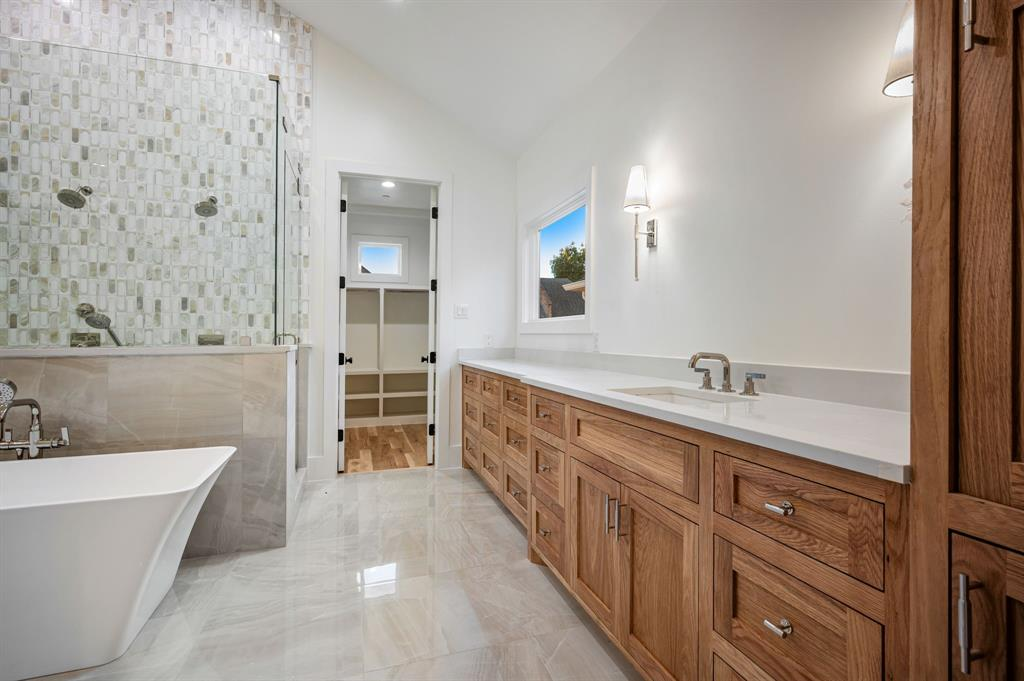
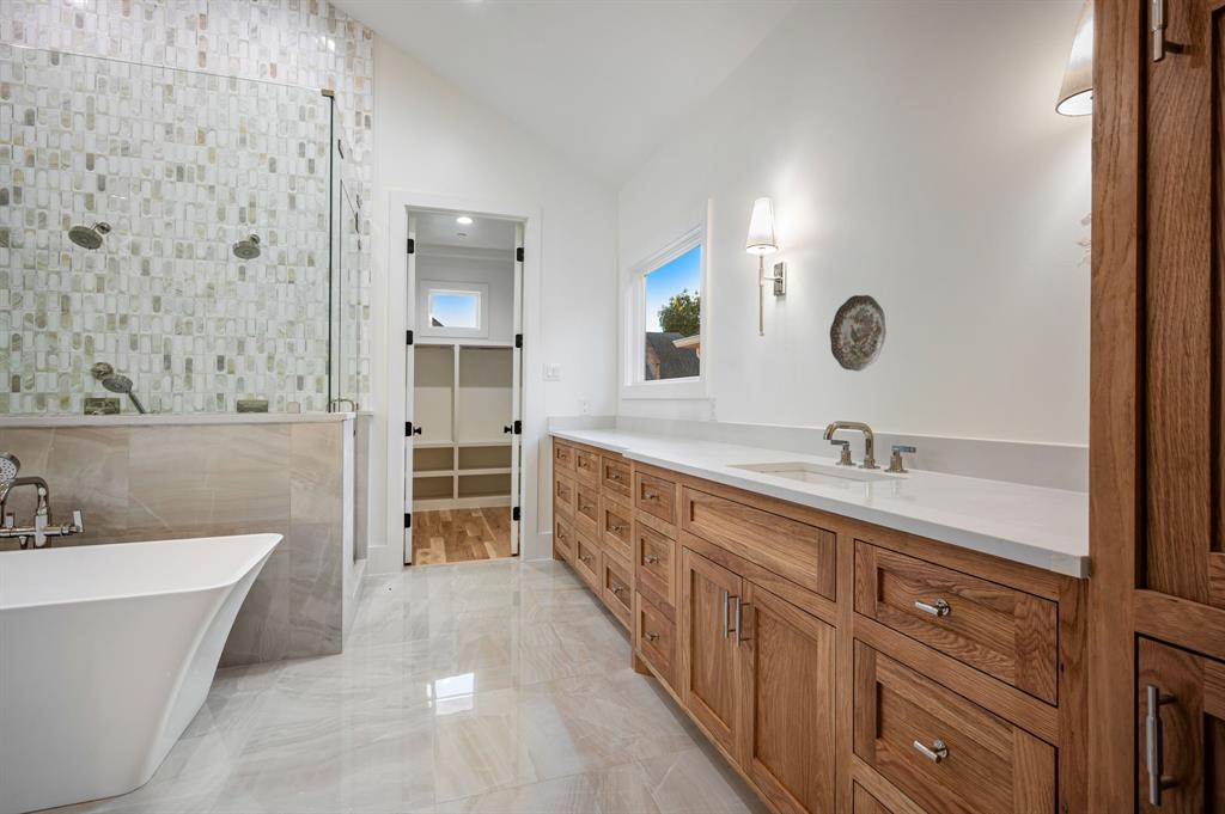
+ decorative plate [829,294,886,372]
